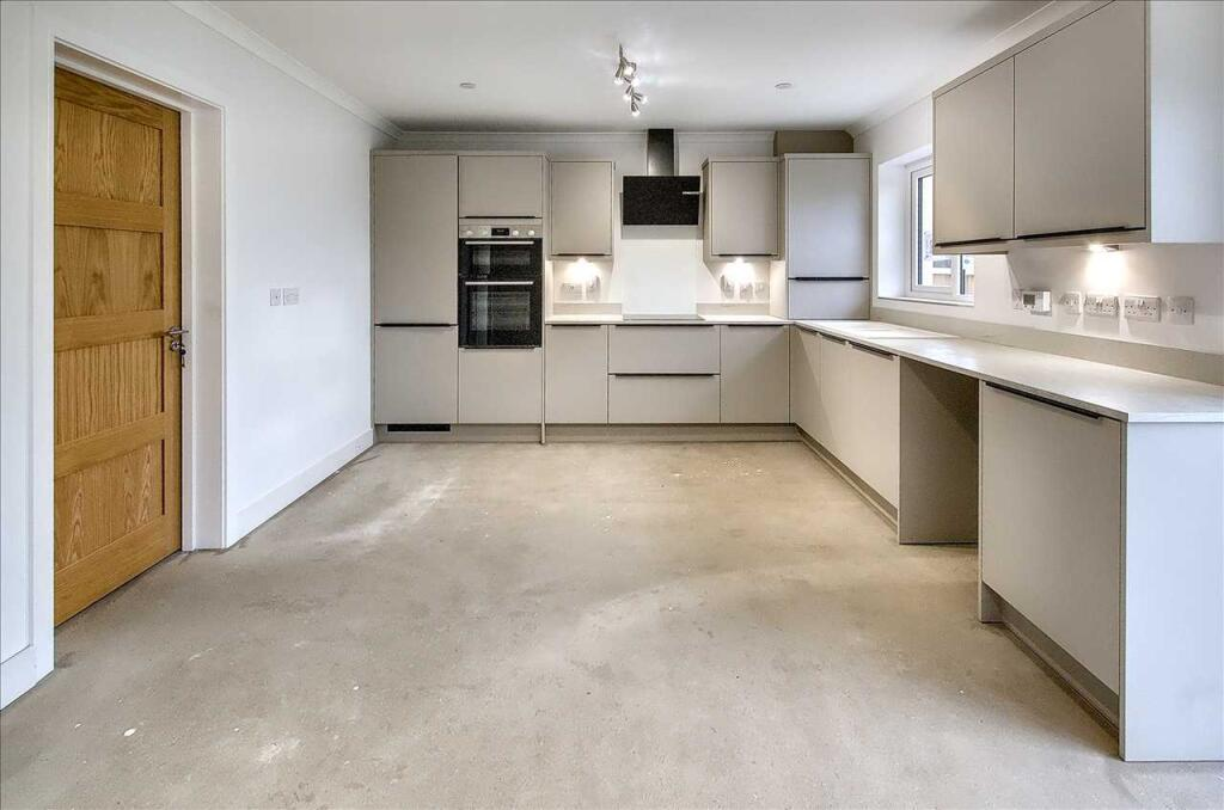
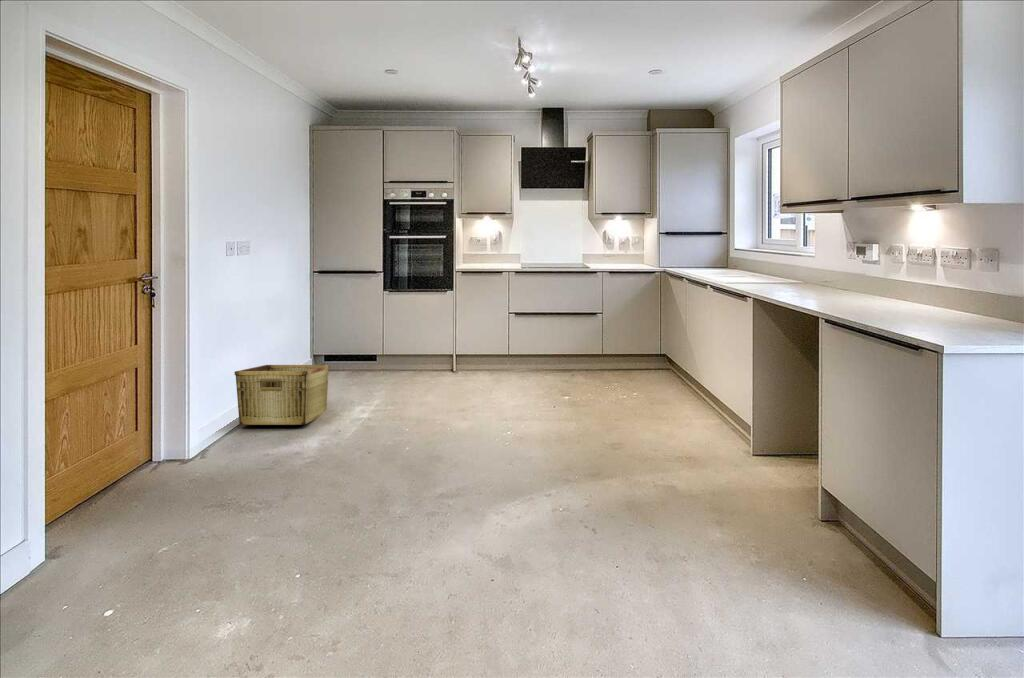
+ hamper [233,364,330,426]
